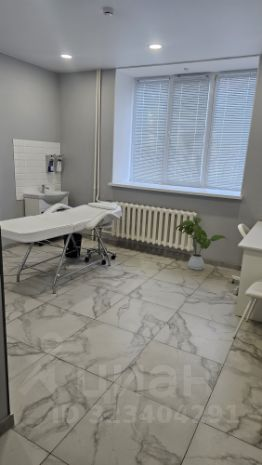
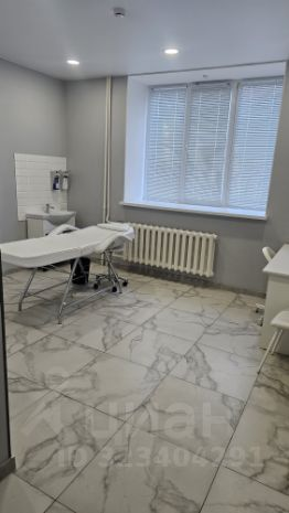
- house plant [175,217,229,271]
